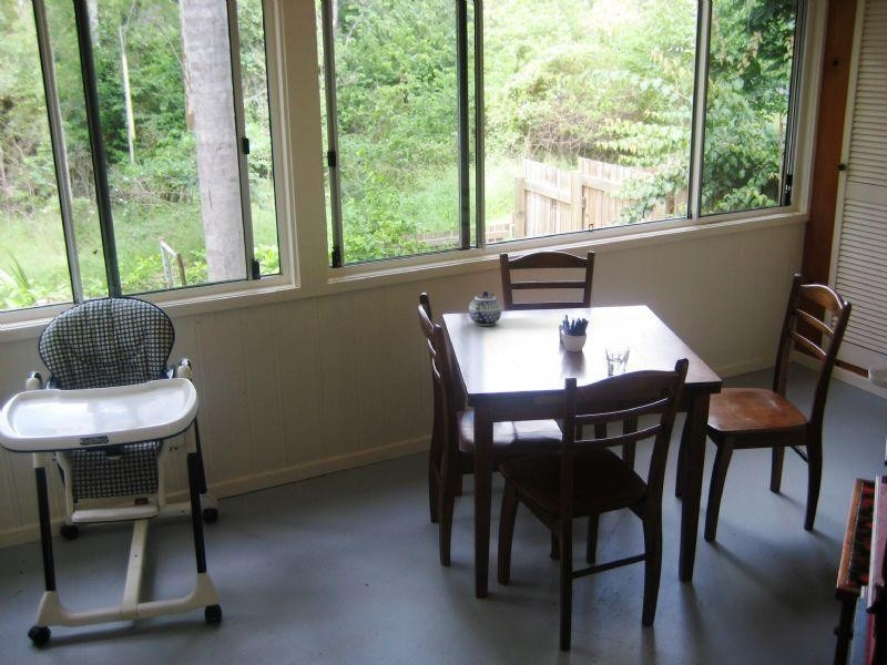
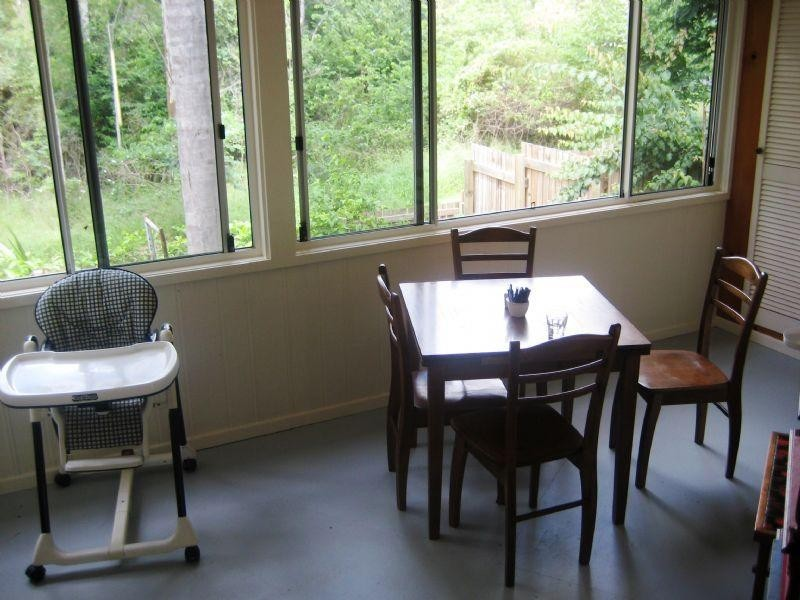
- teapot [468,290,502,327]
